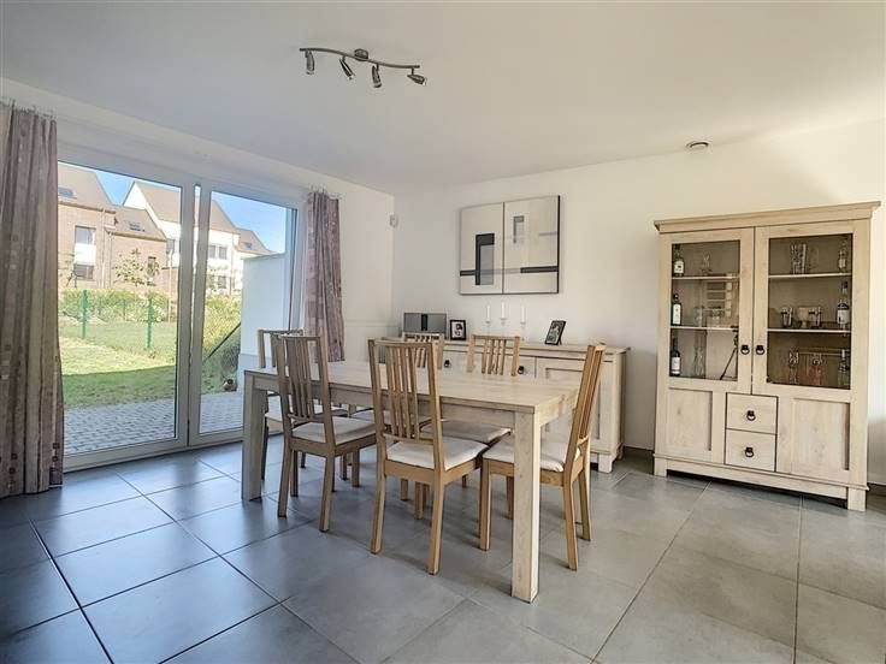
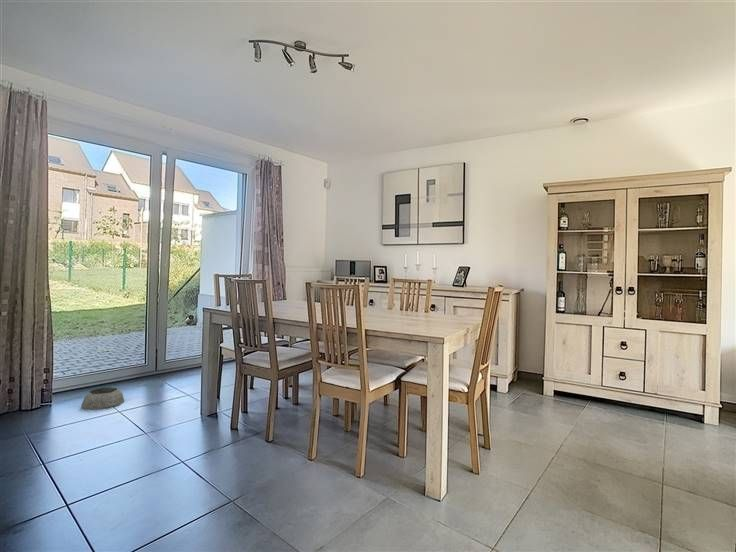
+ plant pot [80,386,125,411]
